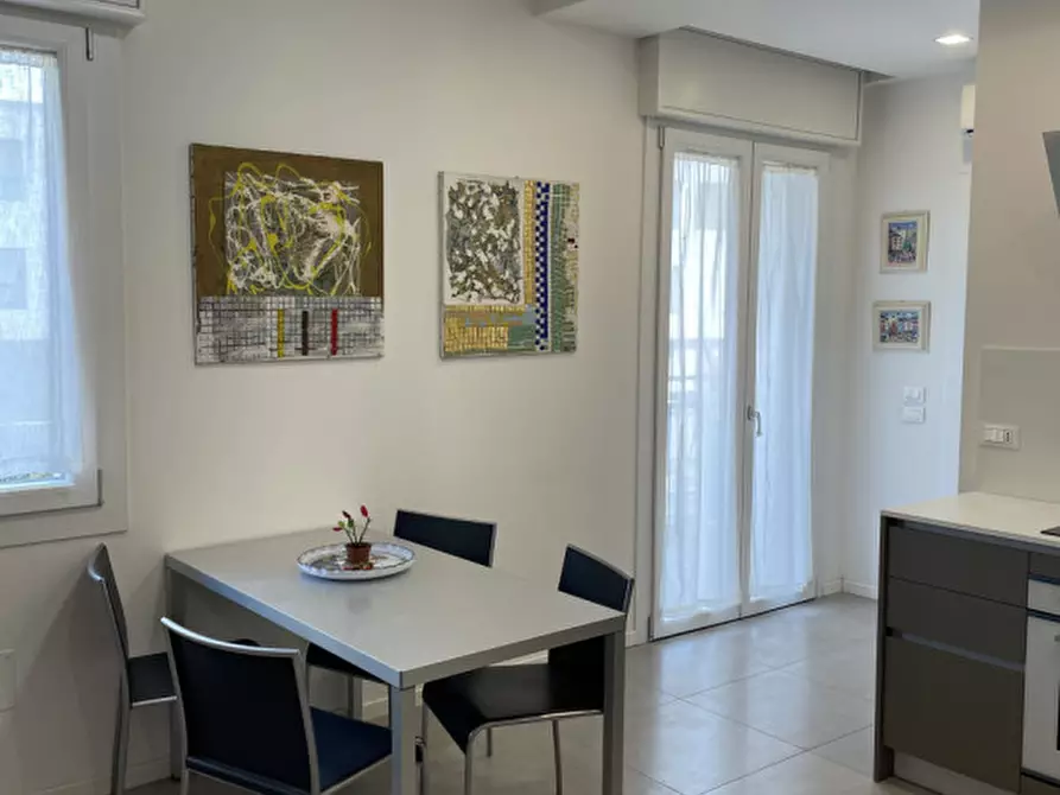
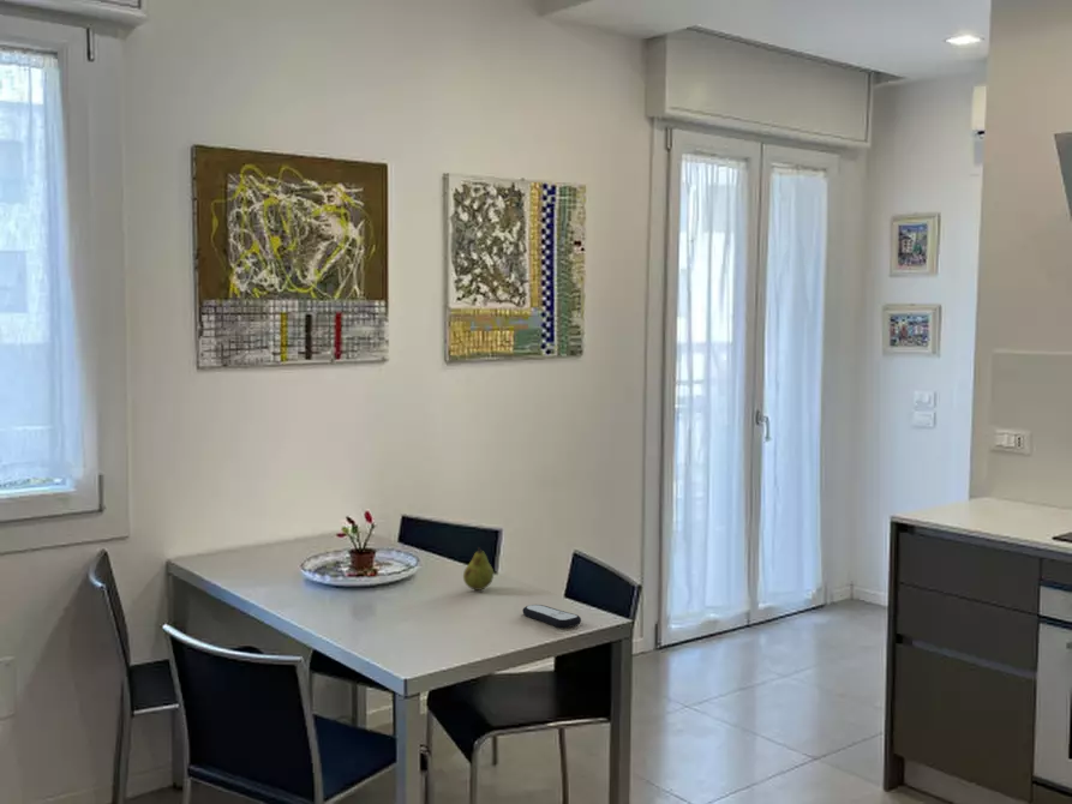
+ fruit [462,546,495,592]
+ remote control [521,604,582,629]
